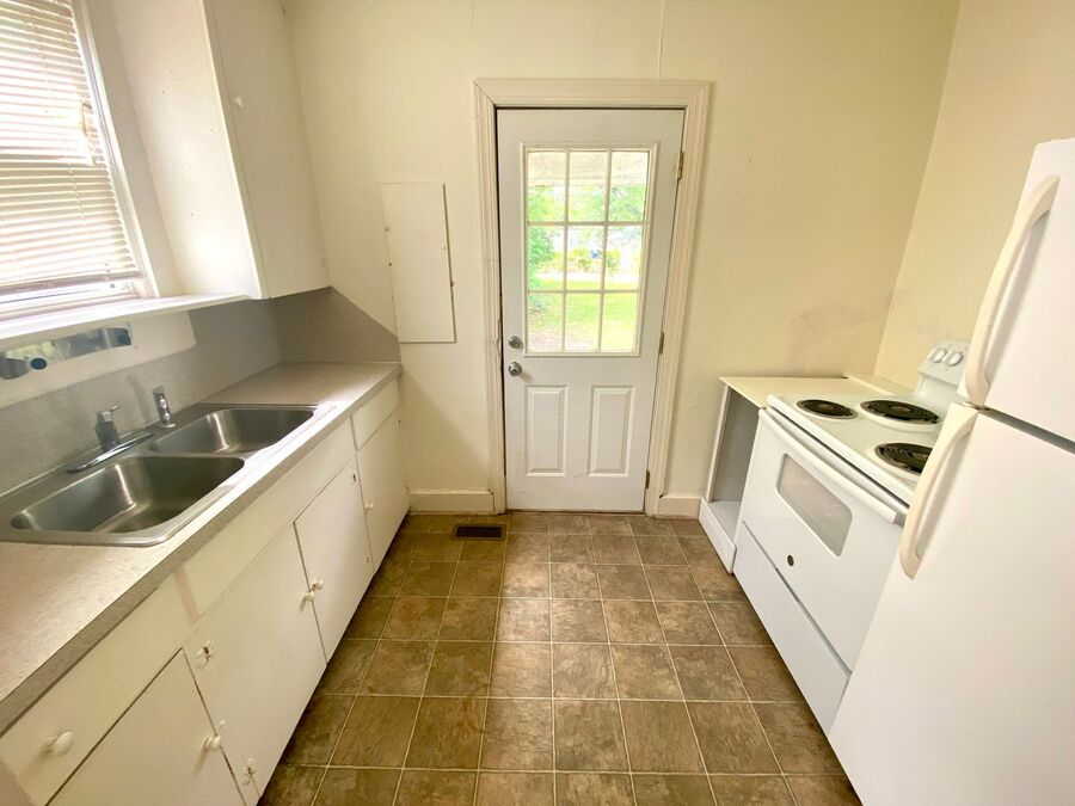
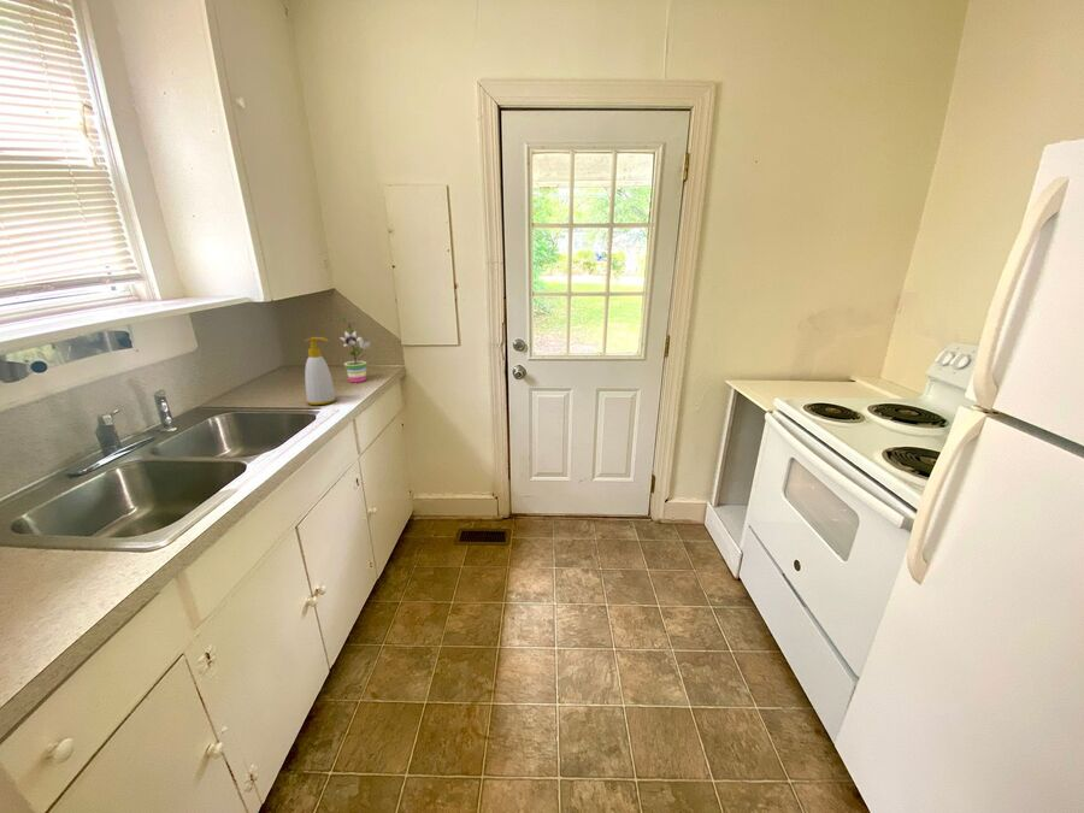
+ potted plant [338,314,372,383]
+ soap bottle [304,336,337,406]
